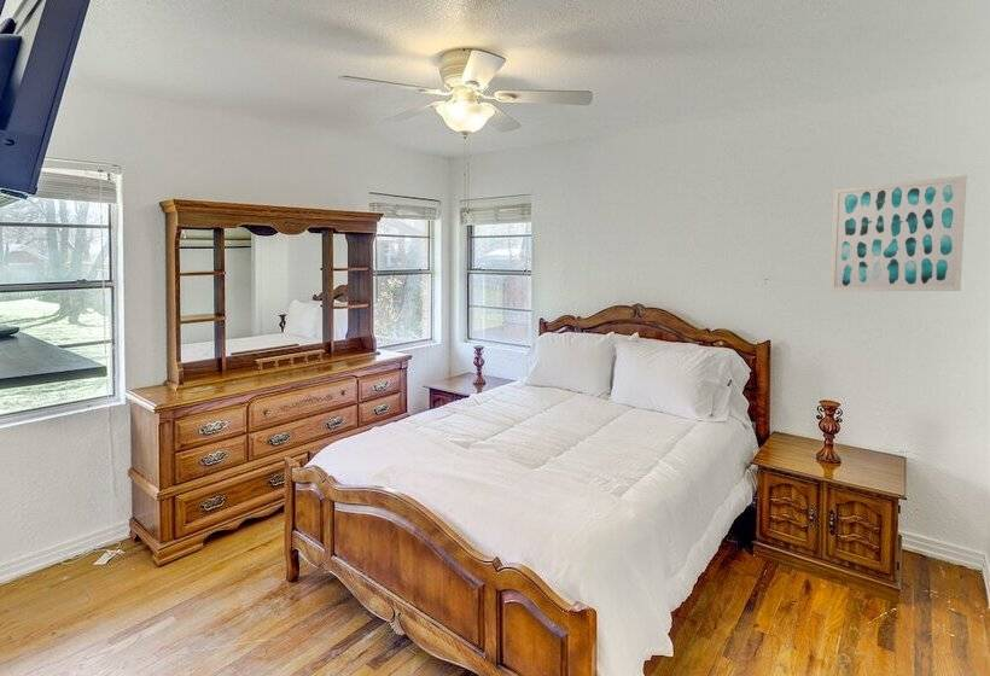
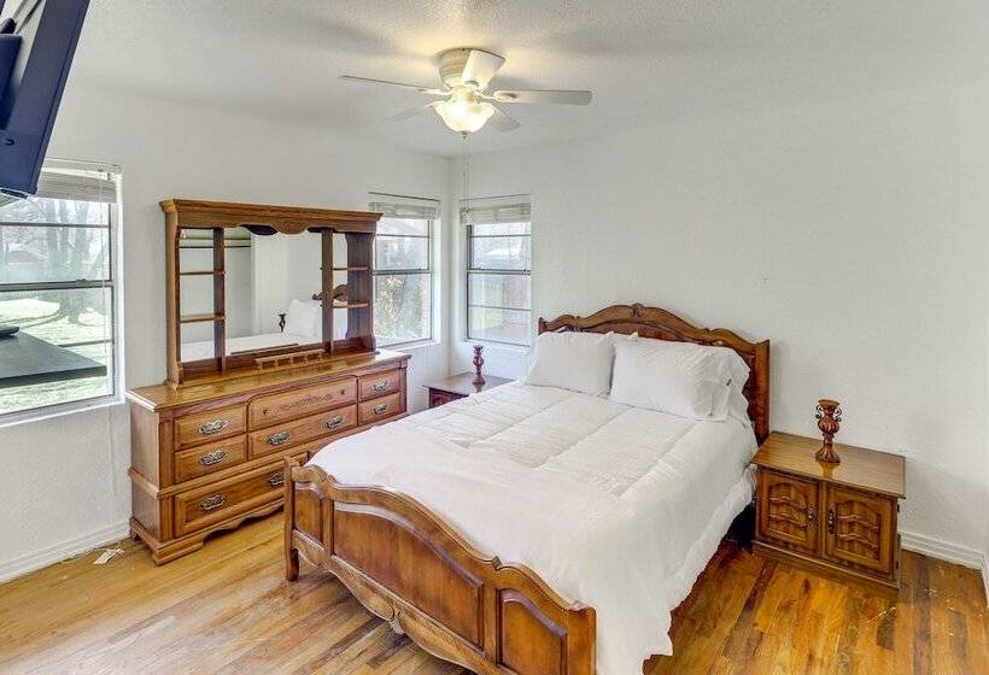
- wall art [828,175,968,293]
